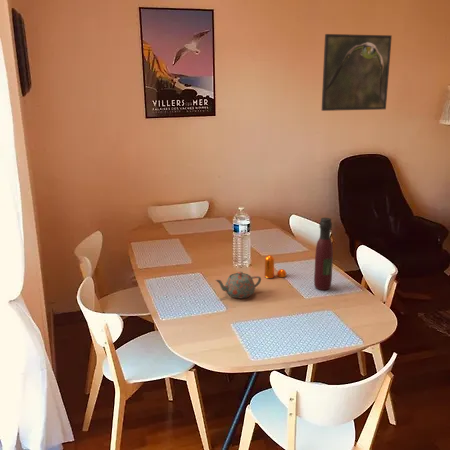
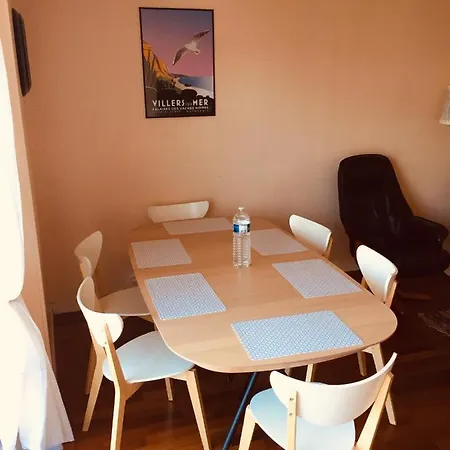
- pepper shaker [263,254,287,279]
- wine bottle [313,217,334,291]
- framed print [321,33,393,112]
- teapot [214,271,262,299]
